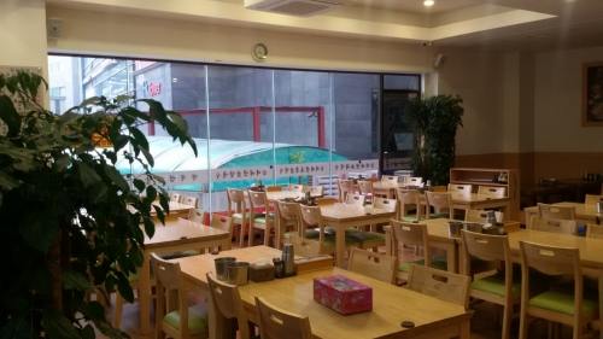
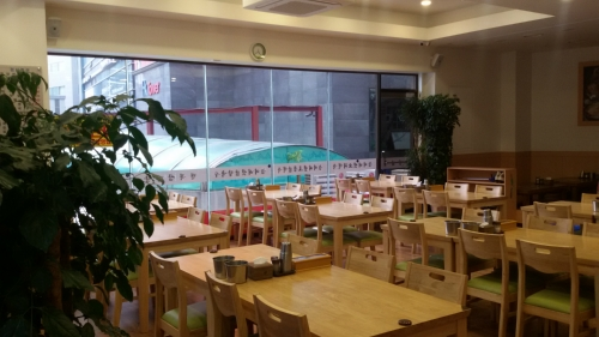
- tissue box [312,274,374,316]
